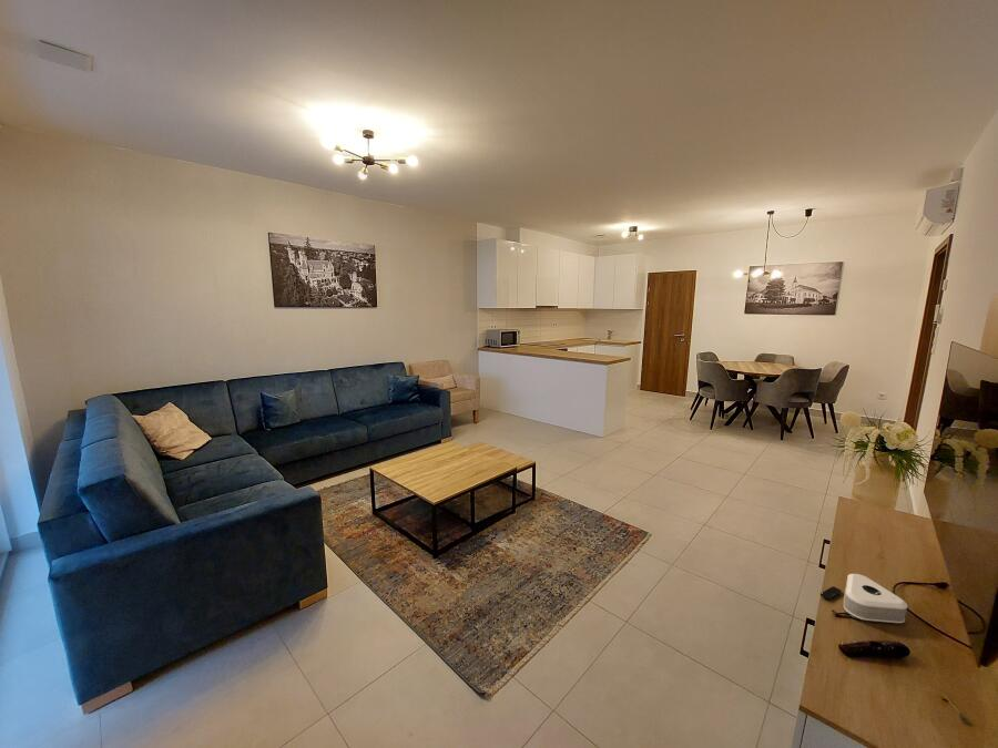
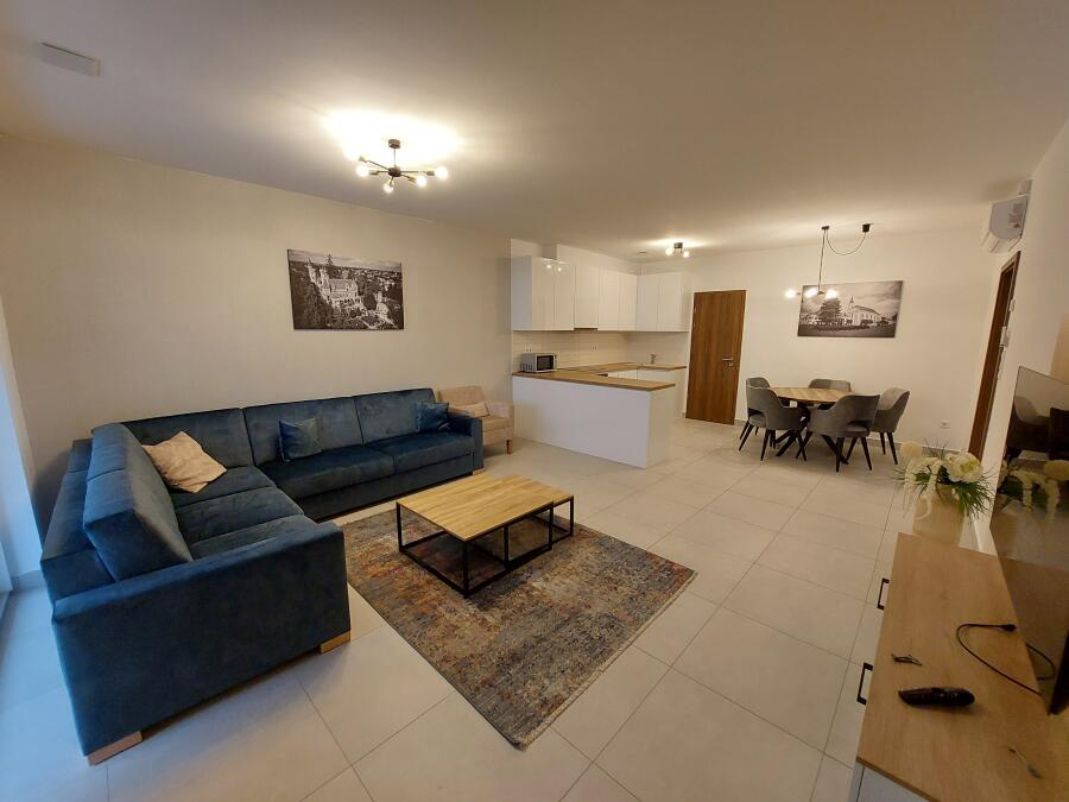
- speaker [819,573,908,624]
